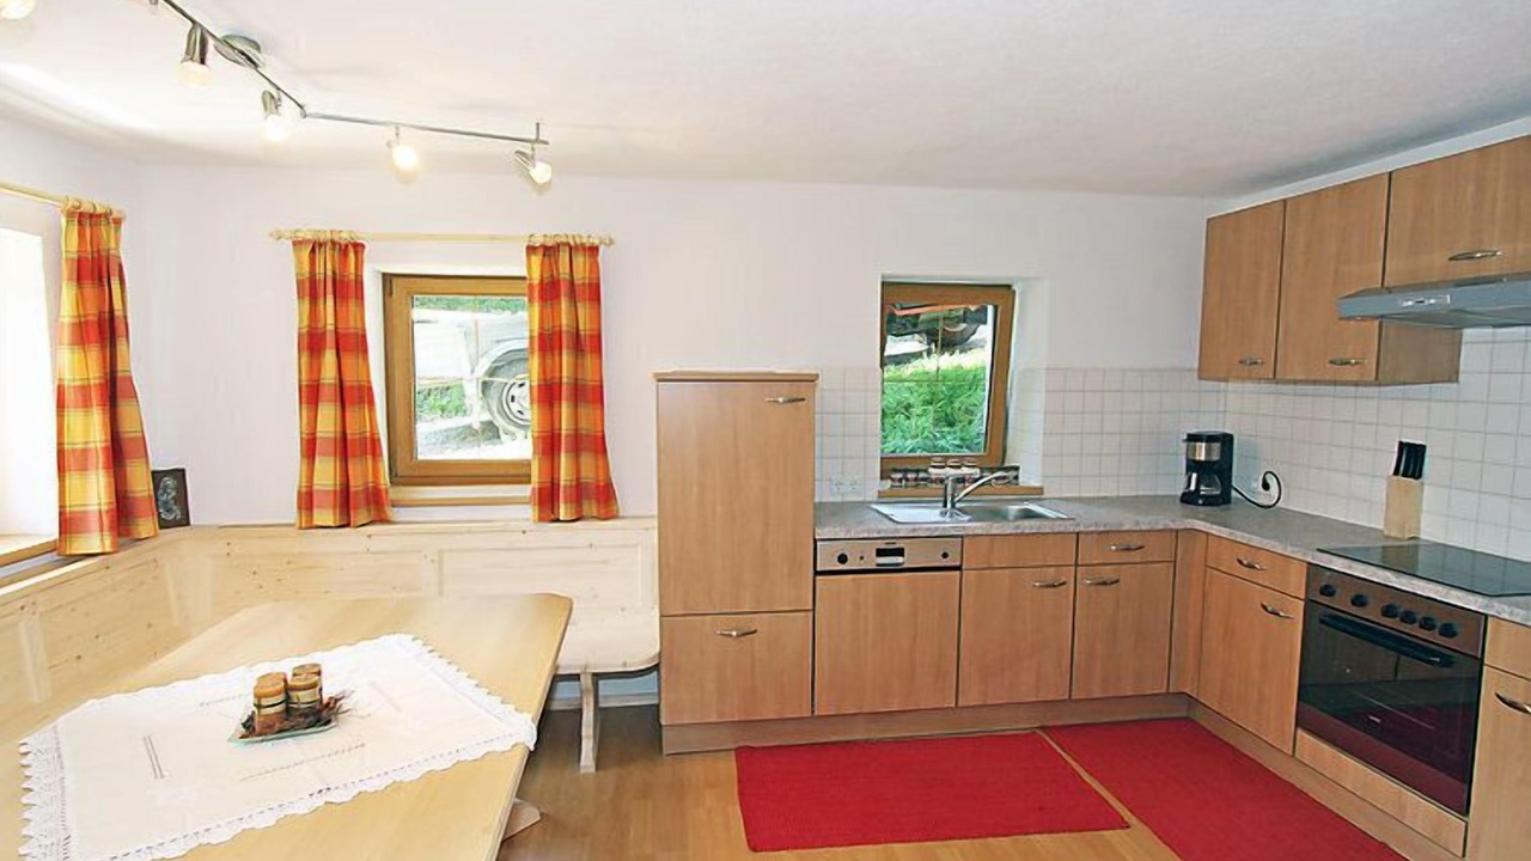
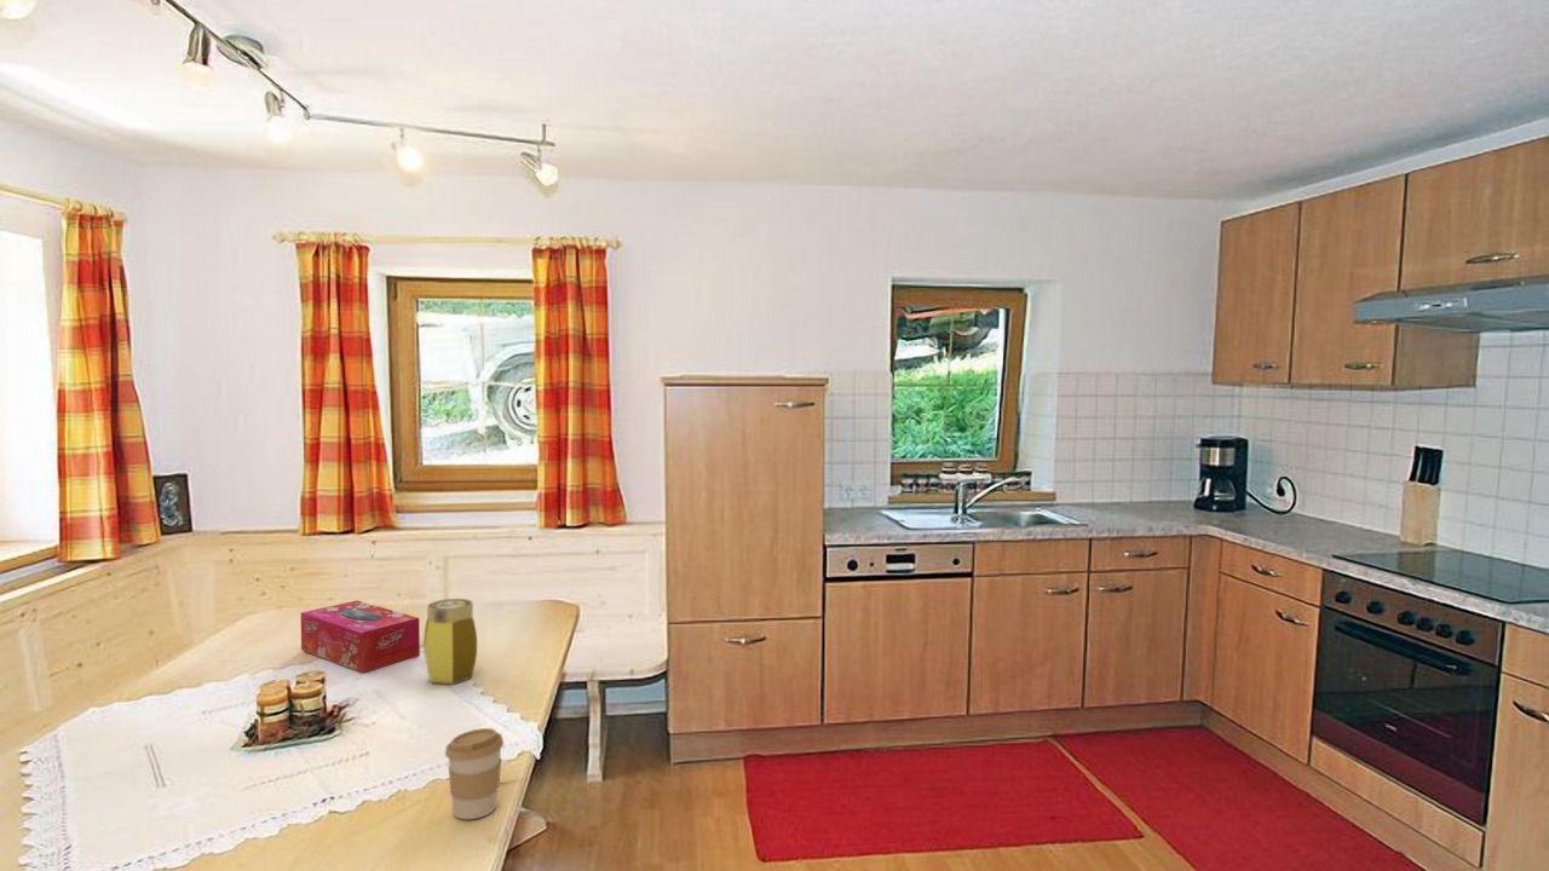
+ jar [422,598,478,686]
+ tissue box [300,599,421,674]
+ coffee cup [444,727,505,820]
